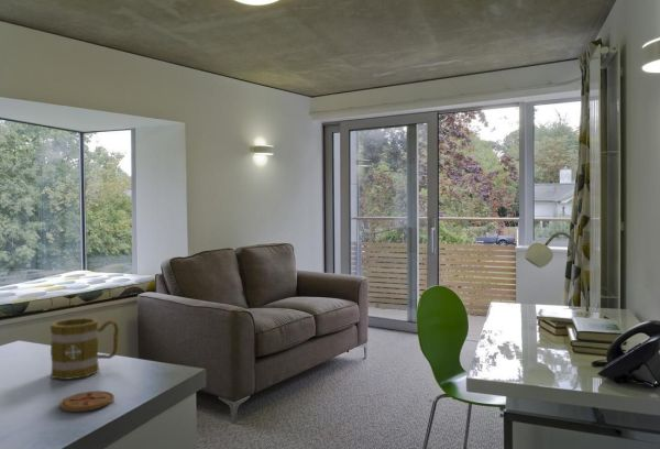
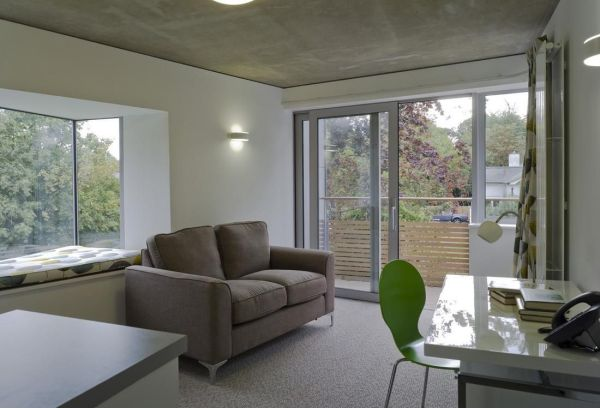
- mug [50,317,120,381]
- coaster [58,390,116,413]
